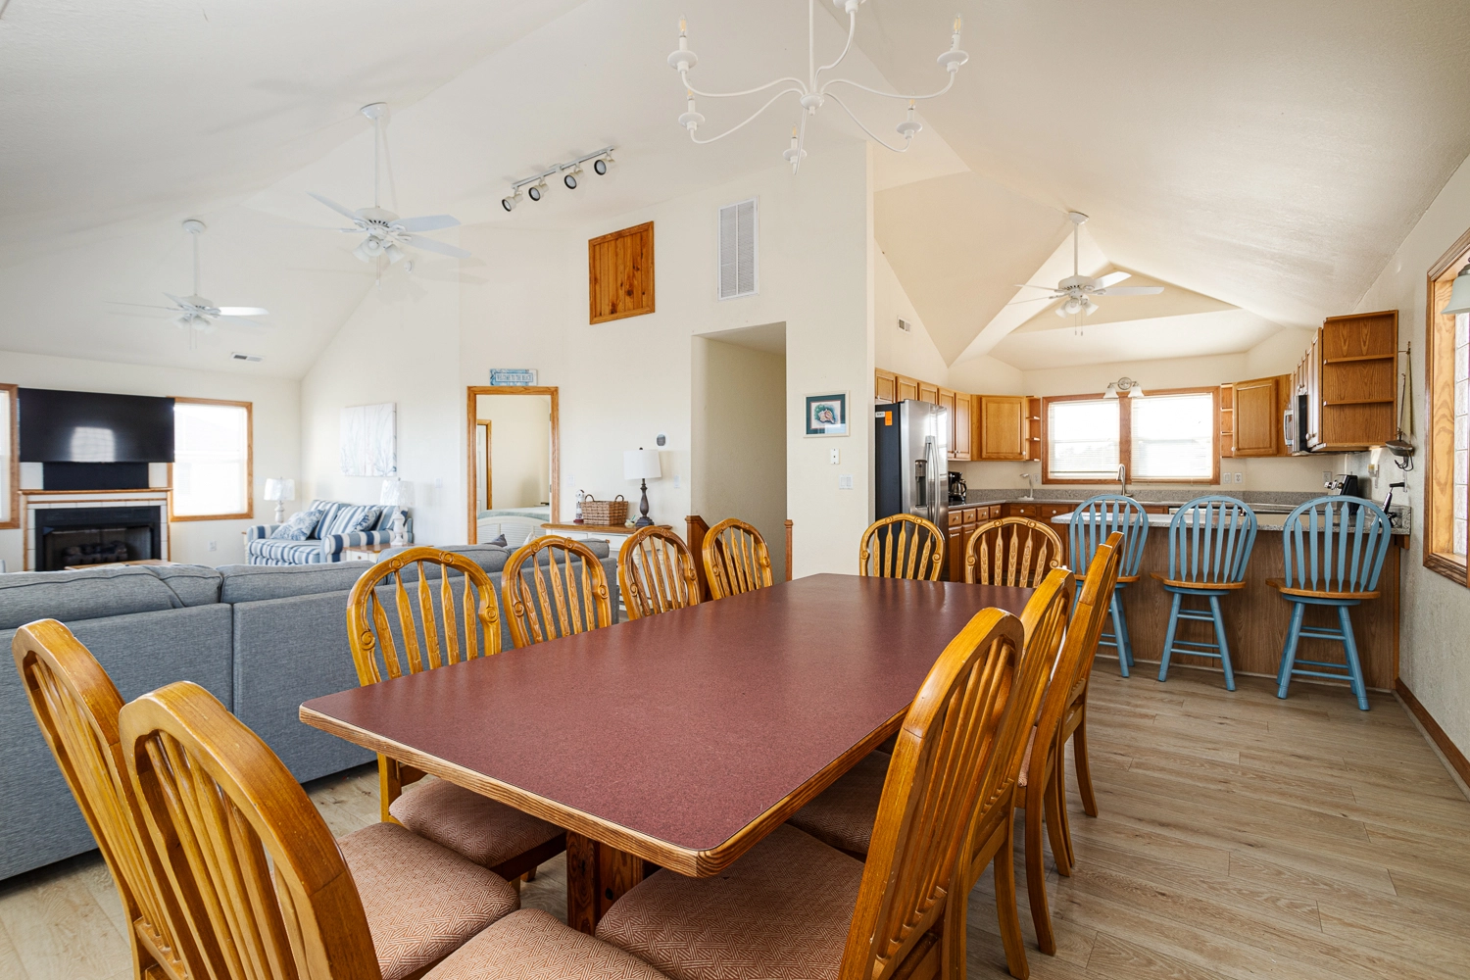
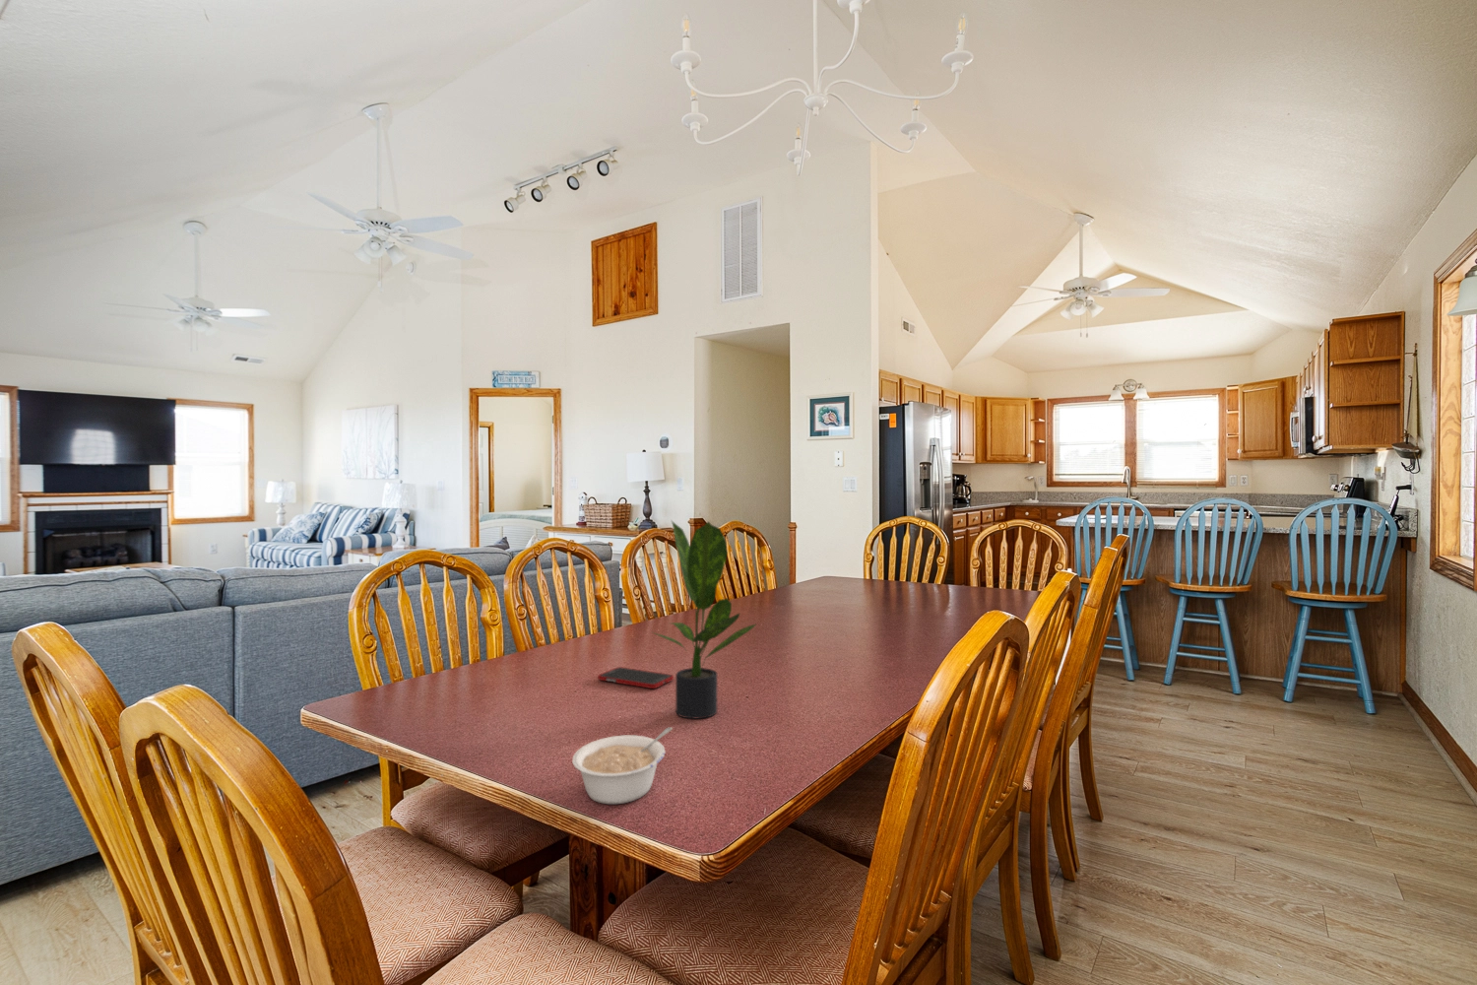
+ legume [571,727,674,805]
+ potted plant [649,519,758,719]
+ cell phone [597,666,675,689]
